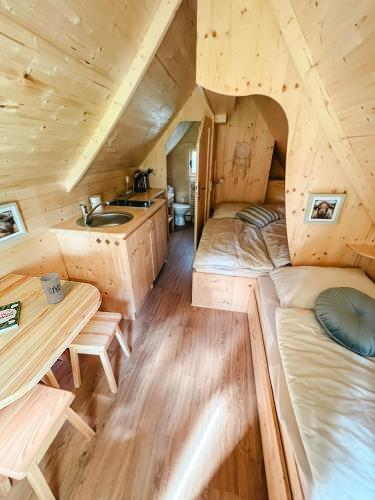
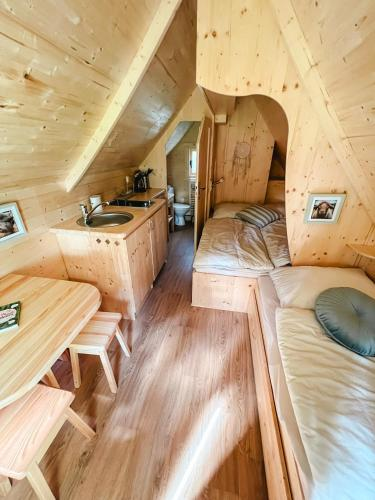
- cup [38,272,65,304]
